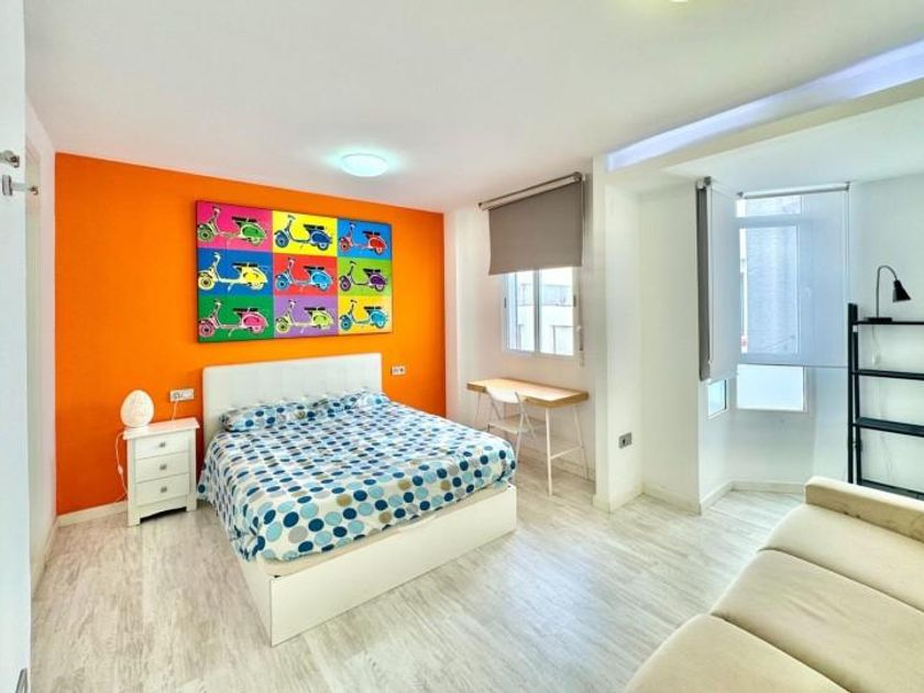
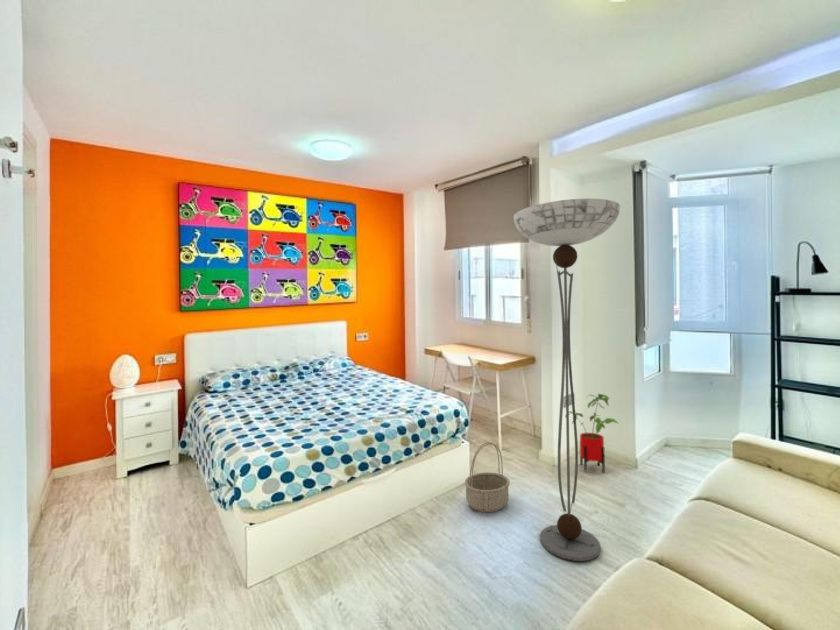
+ house plant [569,393,620,474]
+ floor lamp [513,198,621,562]
+ basket [464,441,511,513]
